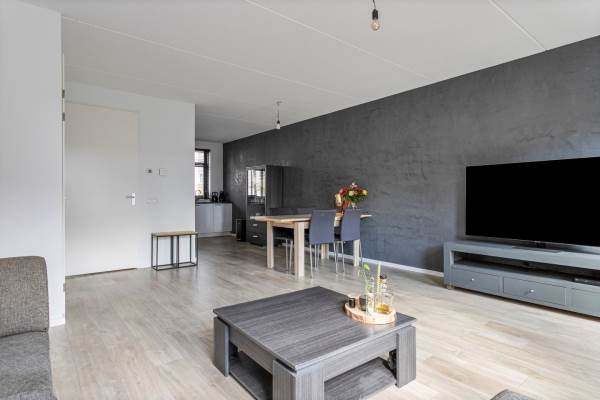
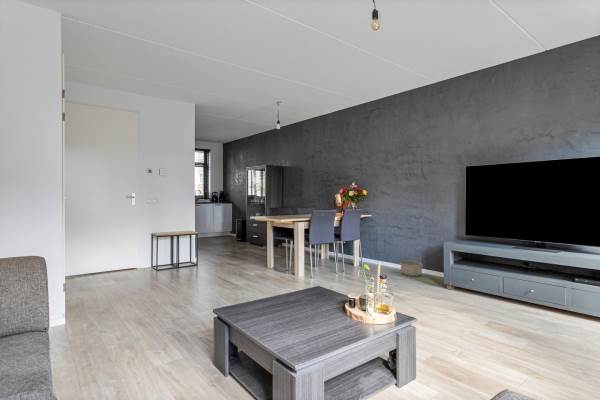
+ basket [399,244,424,277]
